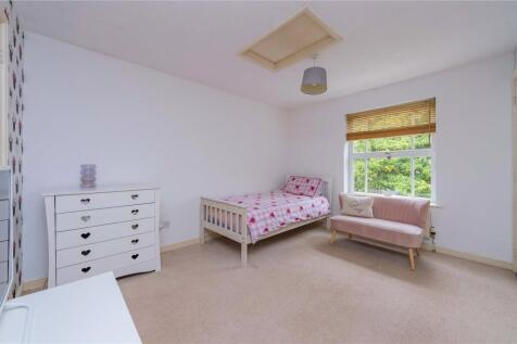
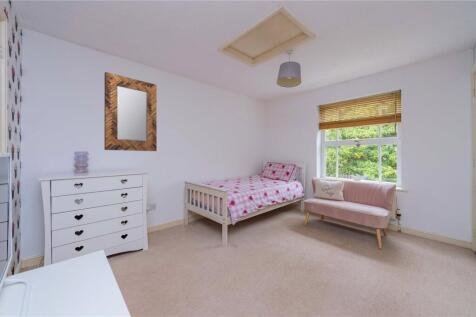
+ home mirror [103,71,158,152]
